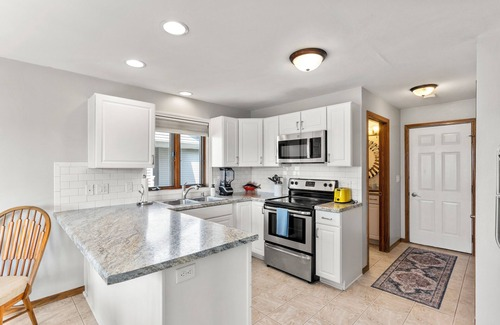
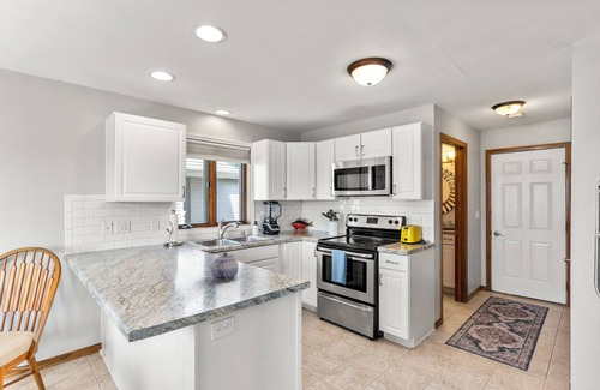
+ teapot [210,251,240,282]
